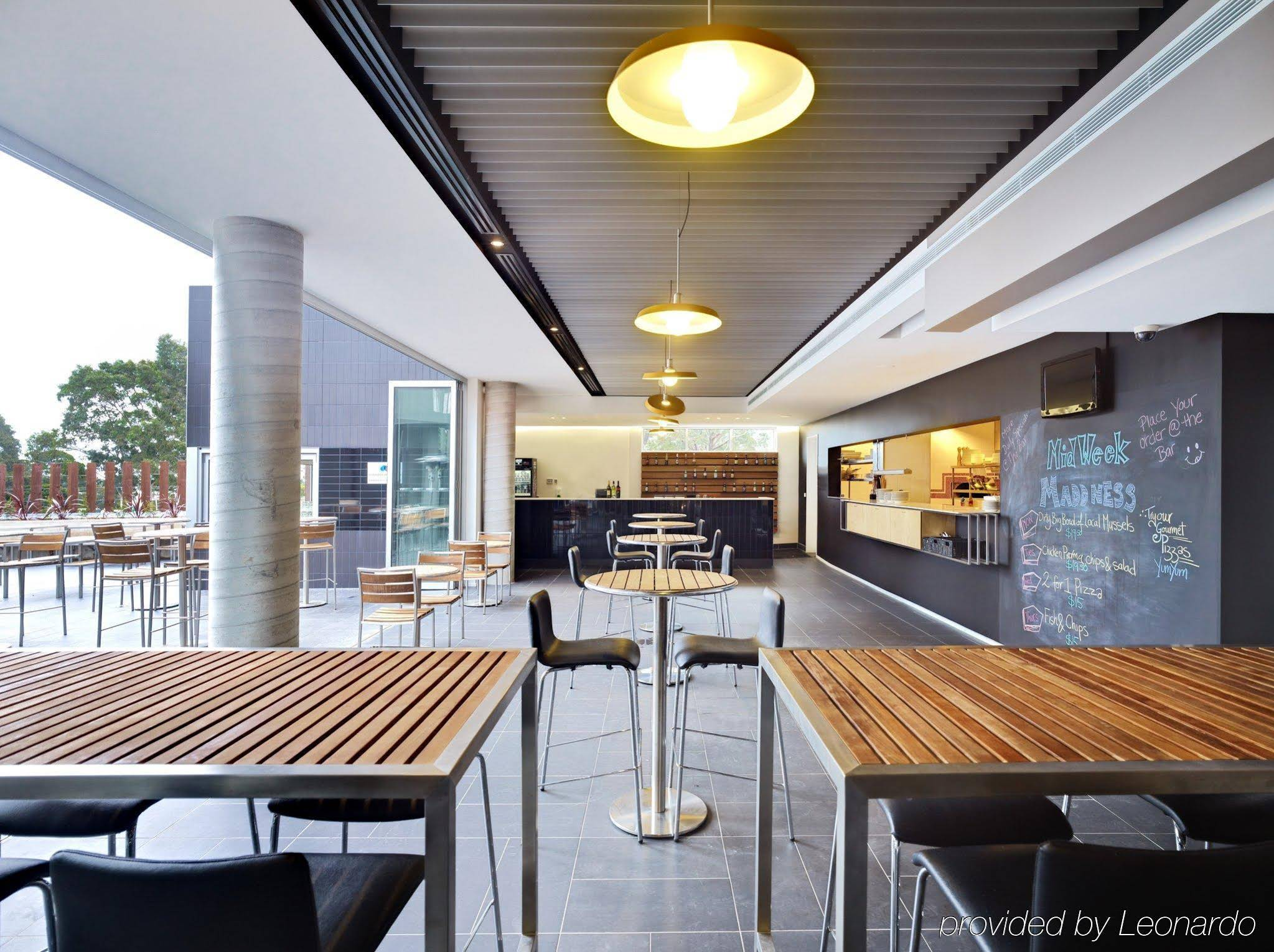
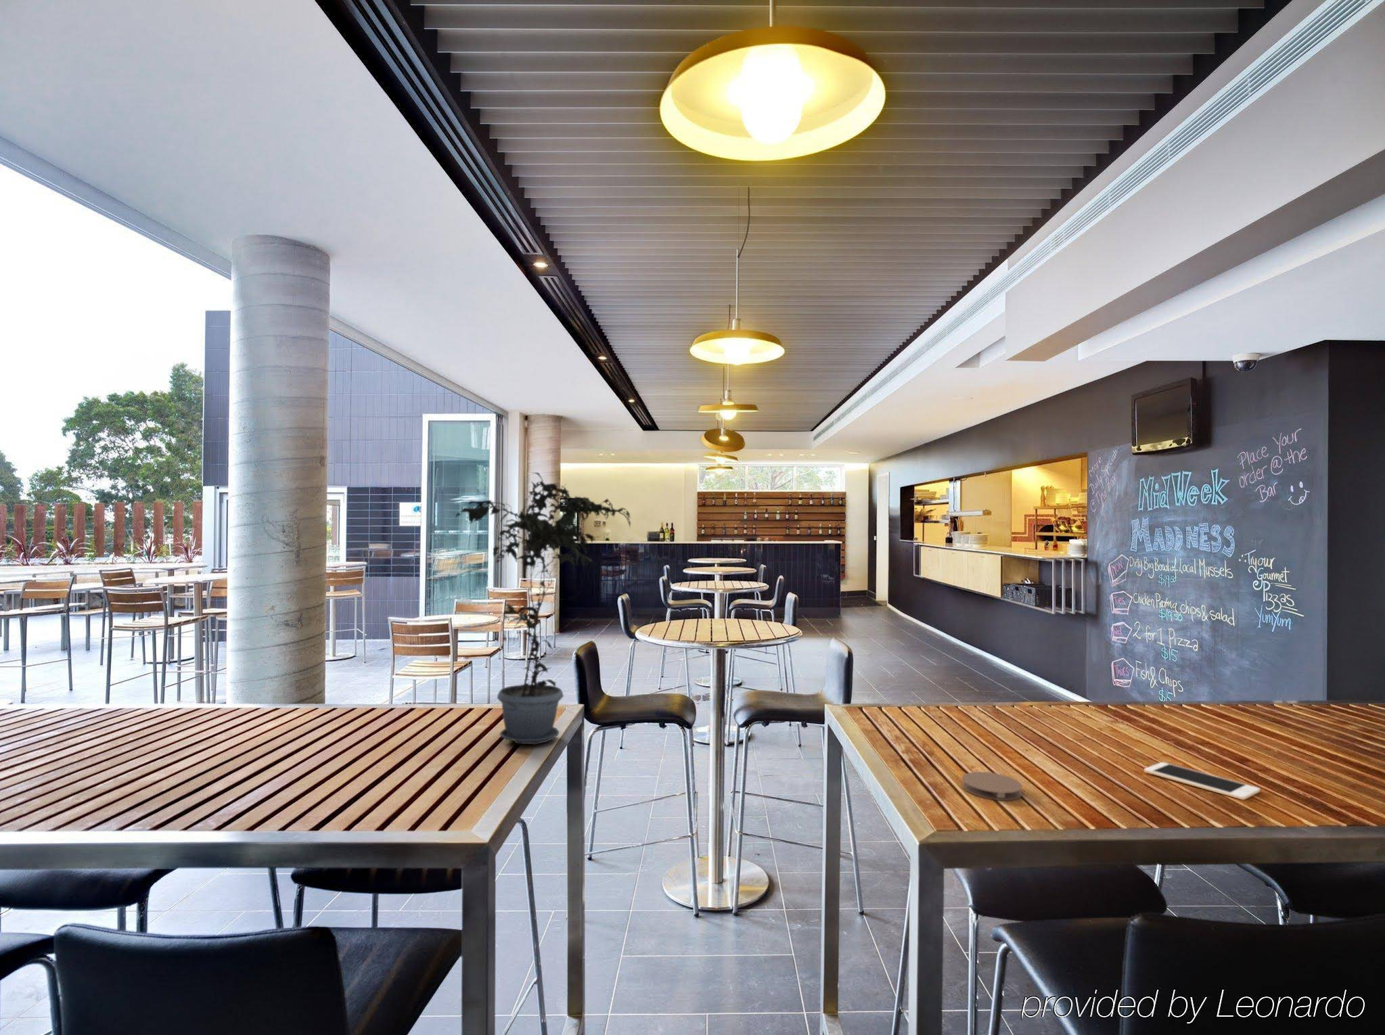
+ potted plant [454,472,632,746]
+ coaster [961,771,1023,801]
+ cell phone [1144,762,1260,800]
